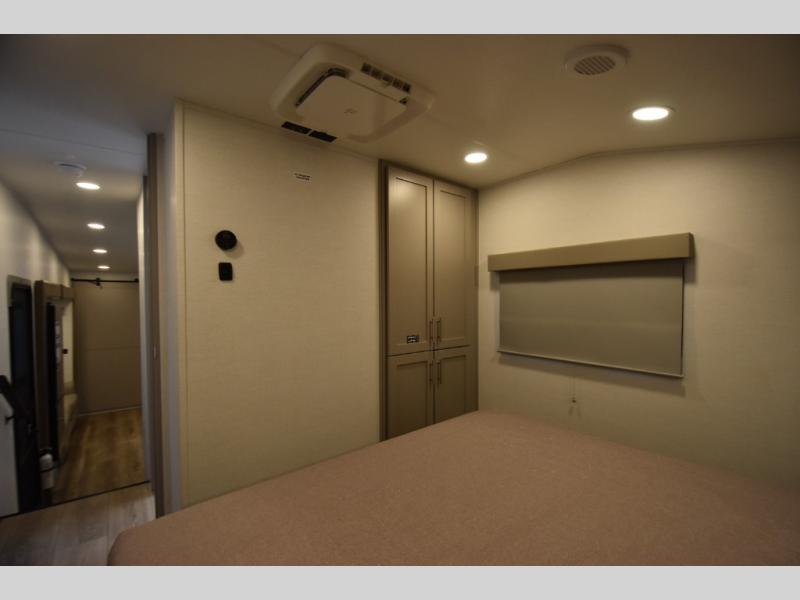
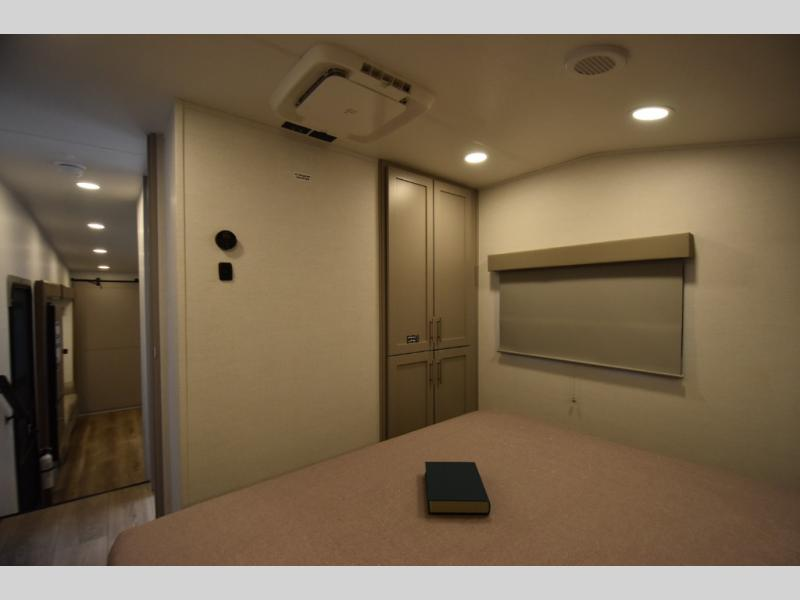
+ hardback book [424,461,492,515]
